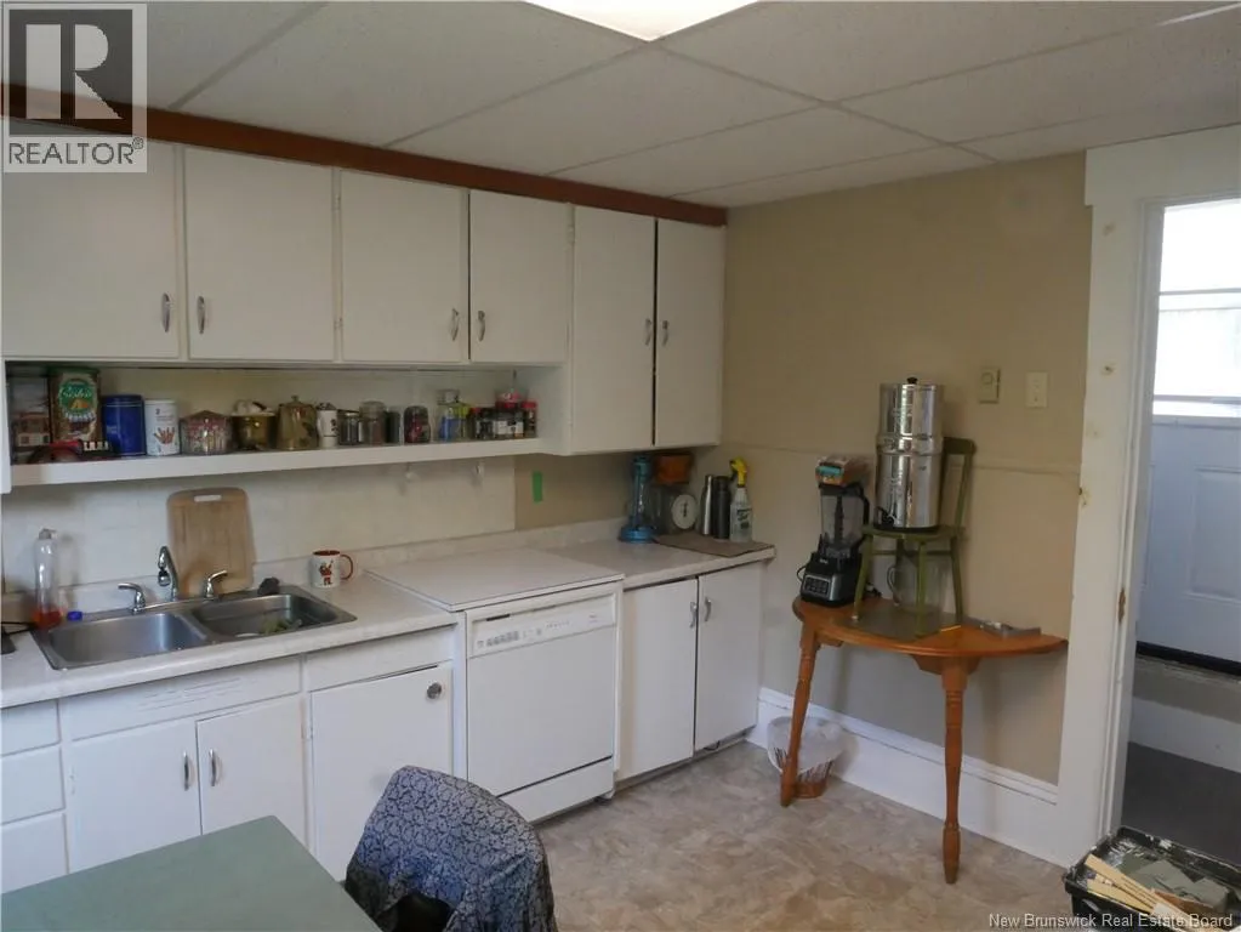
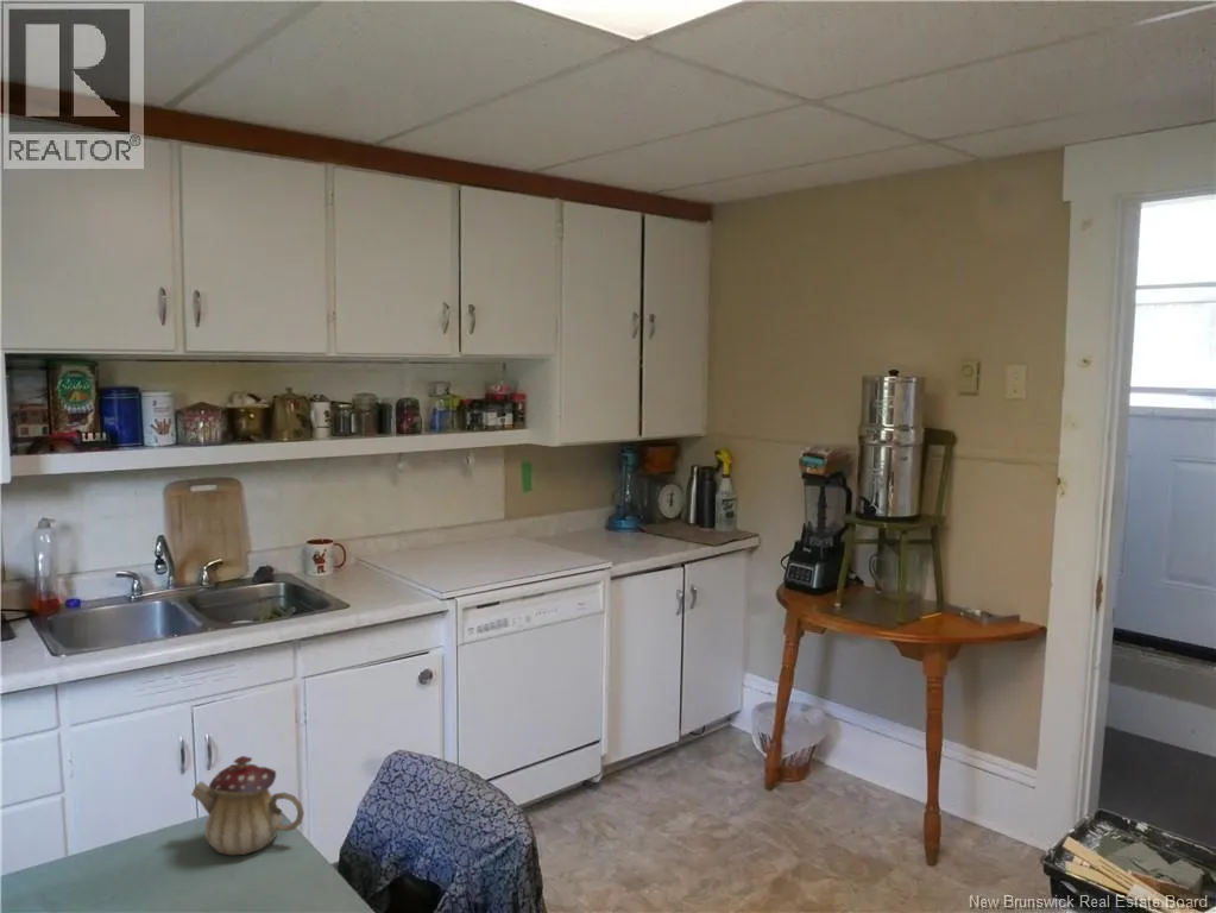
+ teapot [190,755,305,857]
